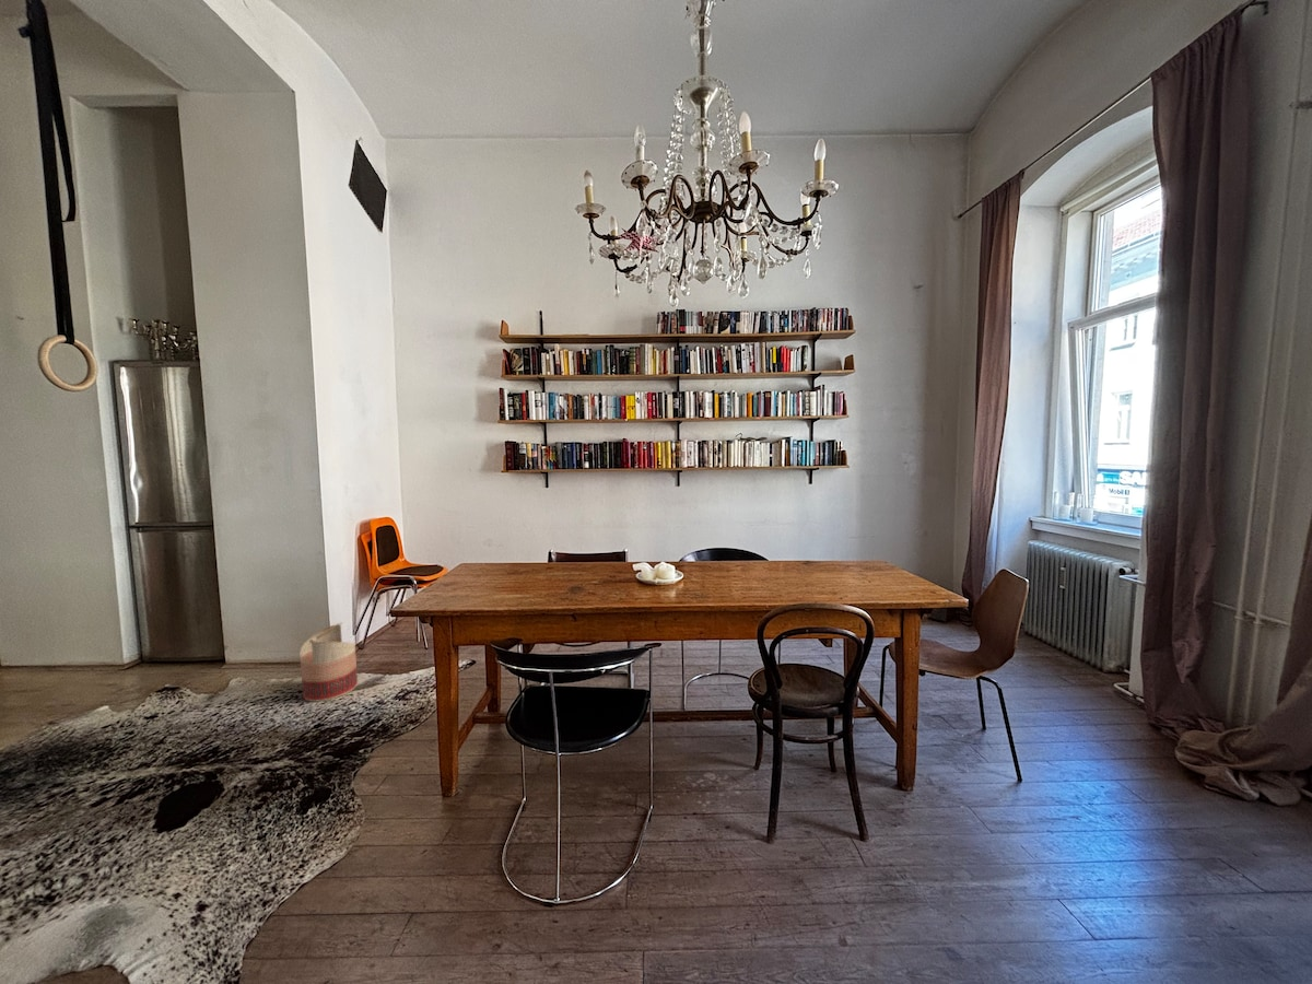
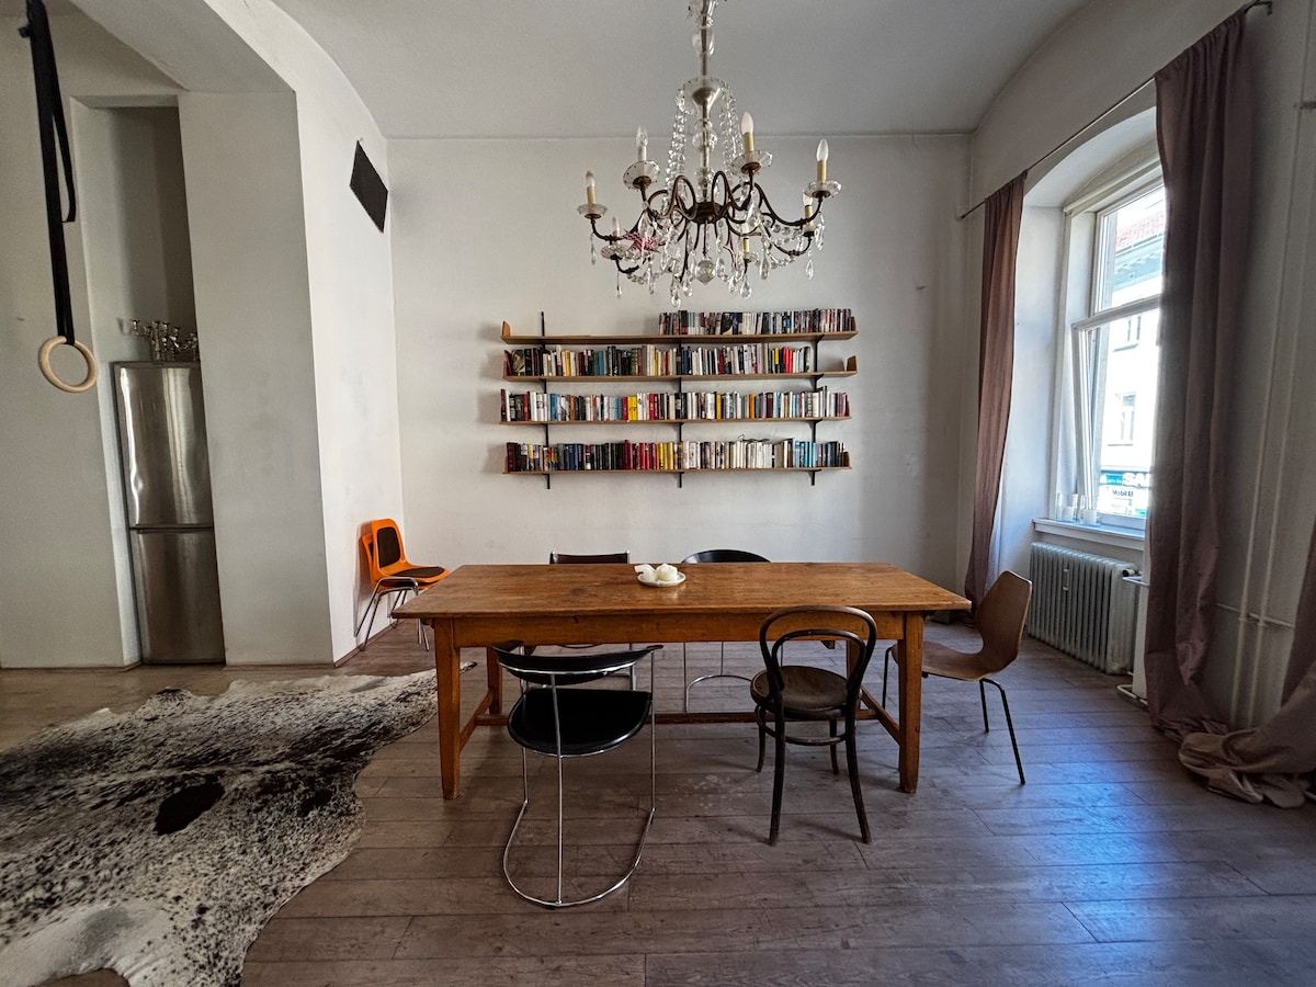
- basket [298,621,359,702]
